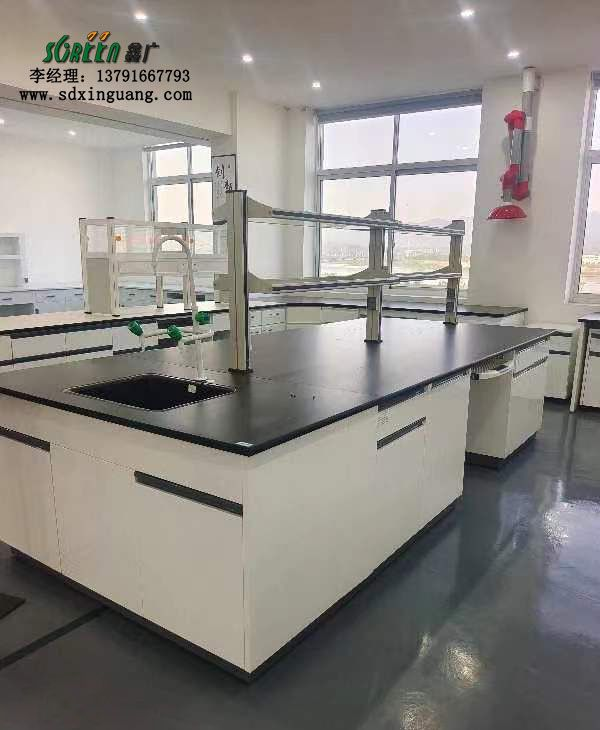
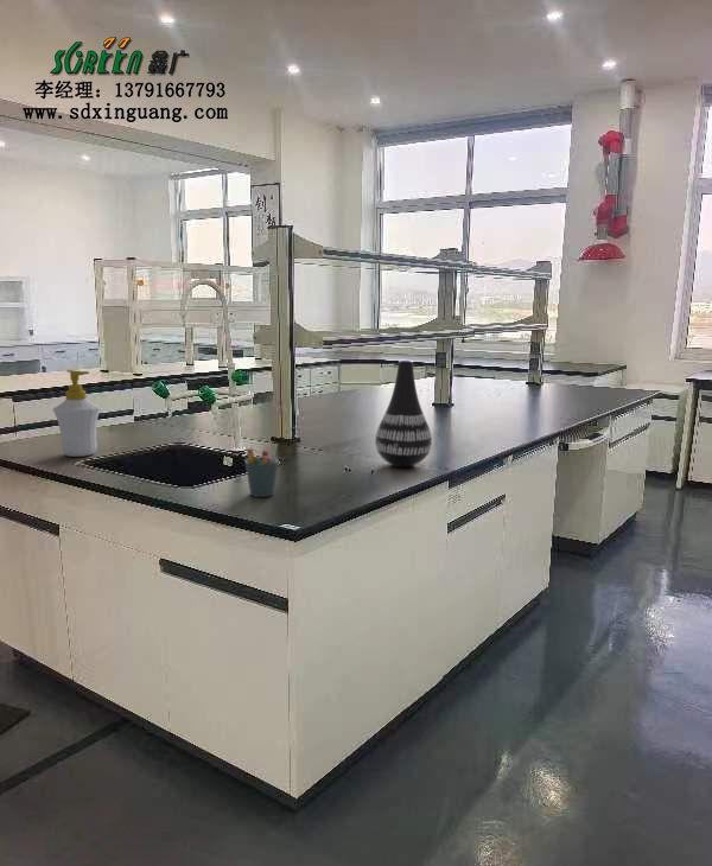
+ soap bottle [52,369,101,458]
+ vase [374,359,433,469]
+ pen holder [243,442,280,498]
